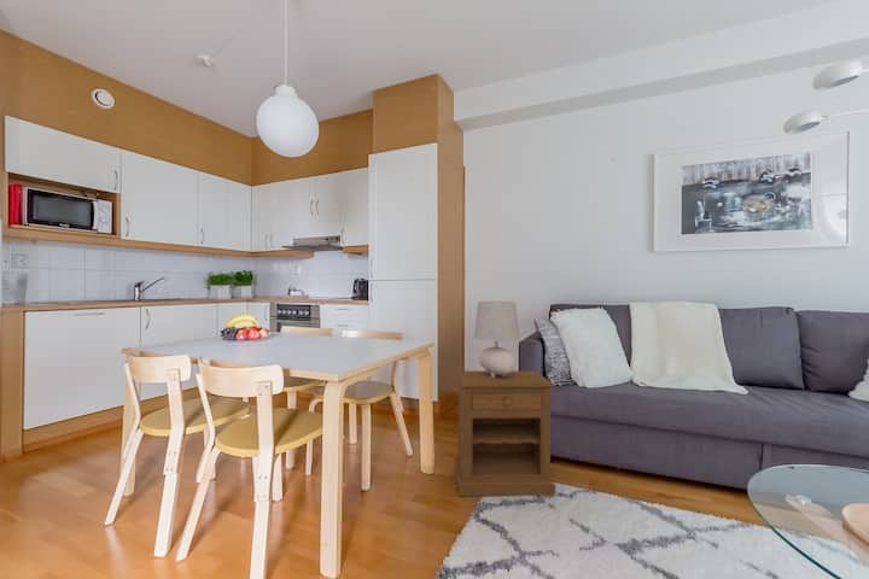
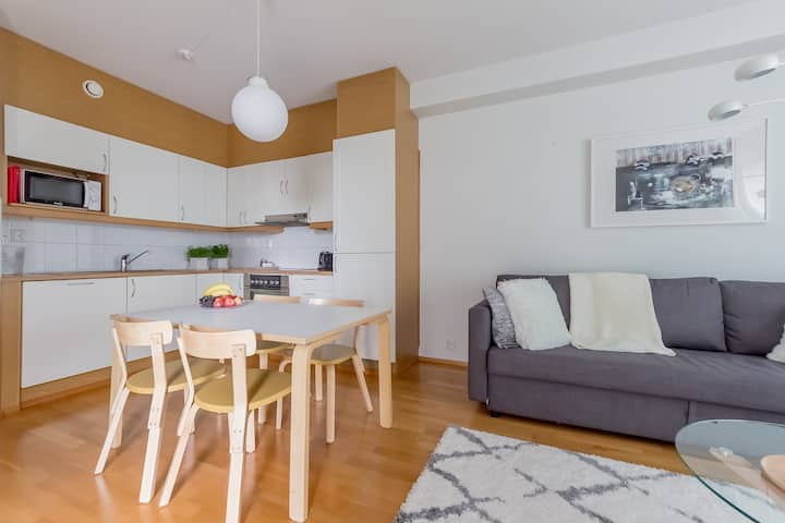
- nightstand [454,370,556,497]
- table lamp [473,300,521,378]
